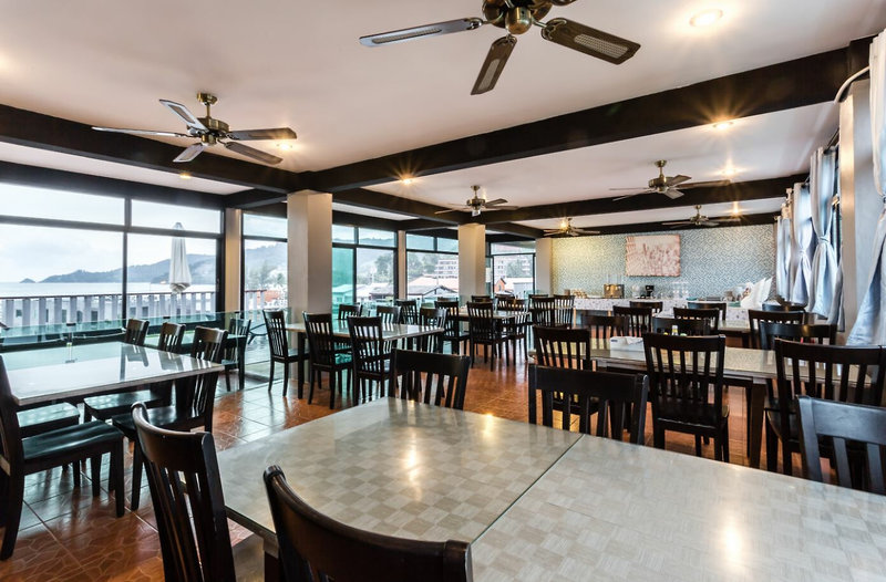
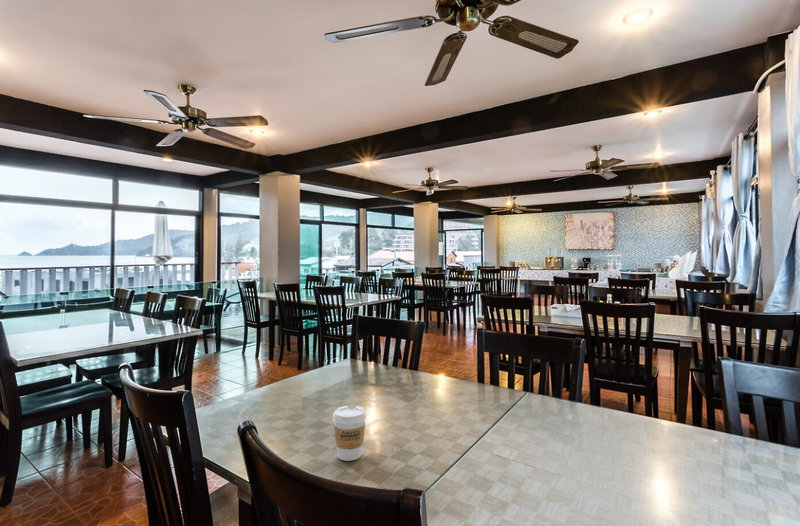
+ coffee cup [332,405,367,462]
